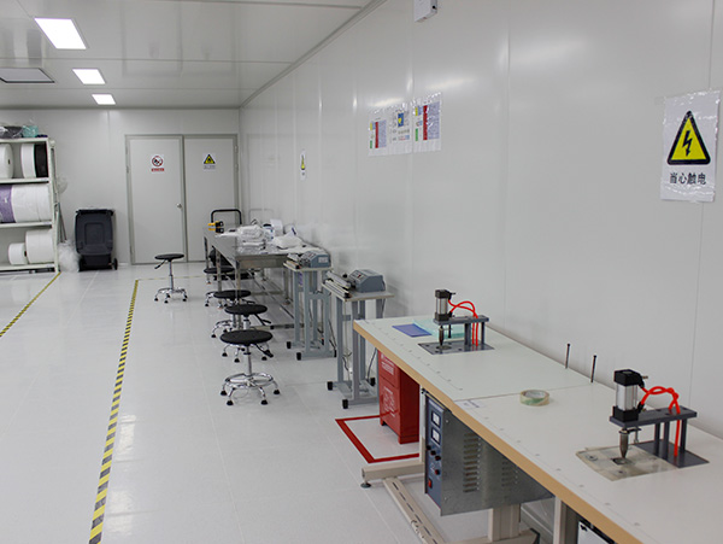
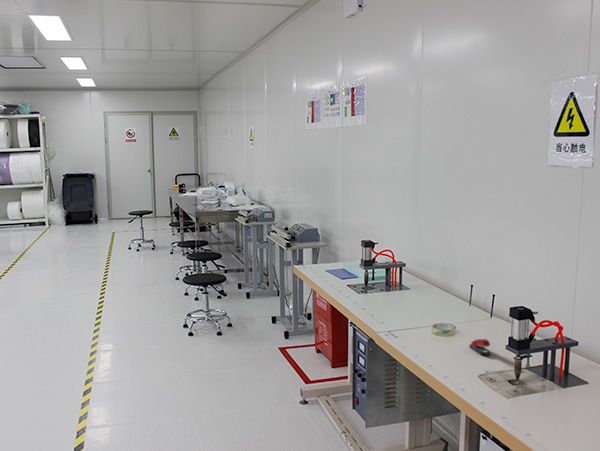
+ stapler [468,338,491,357]
